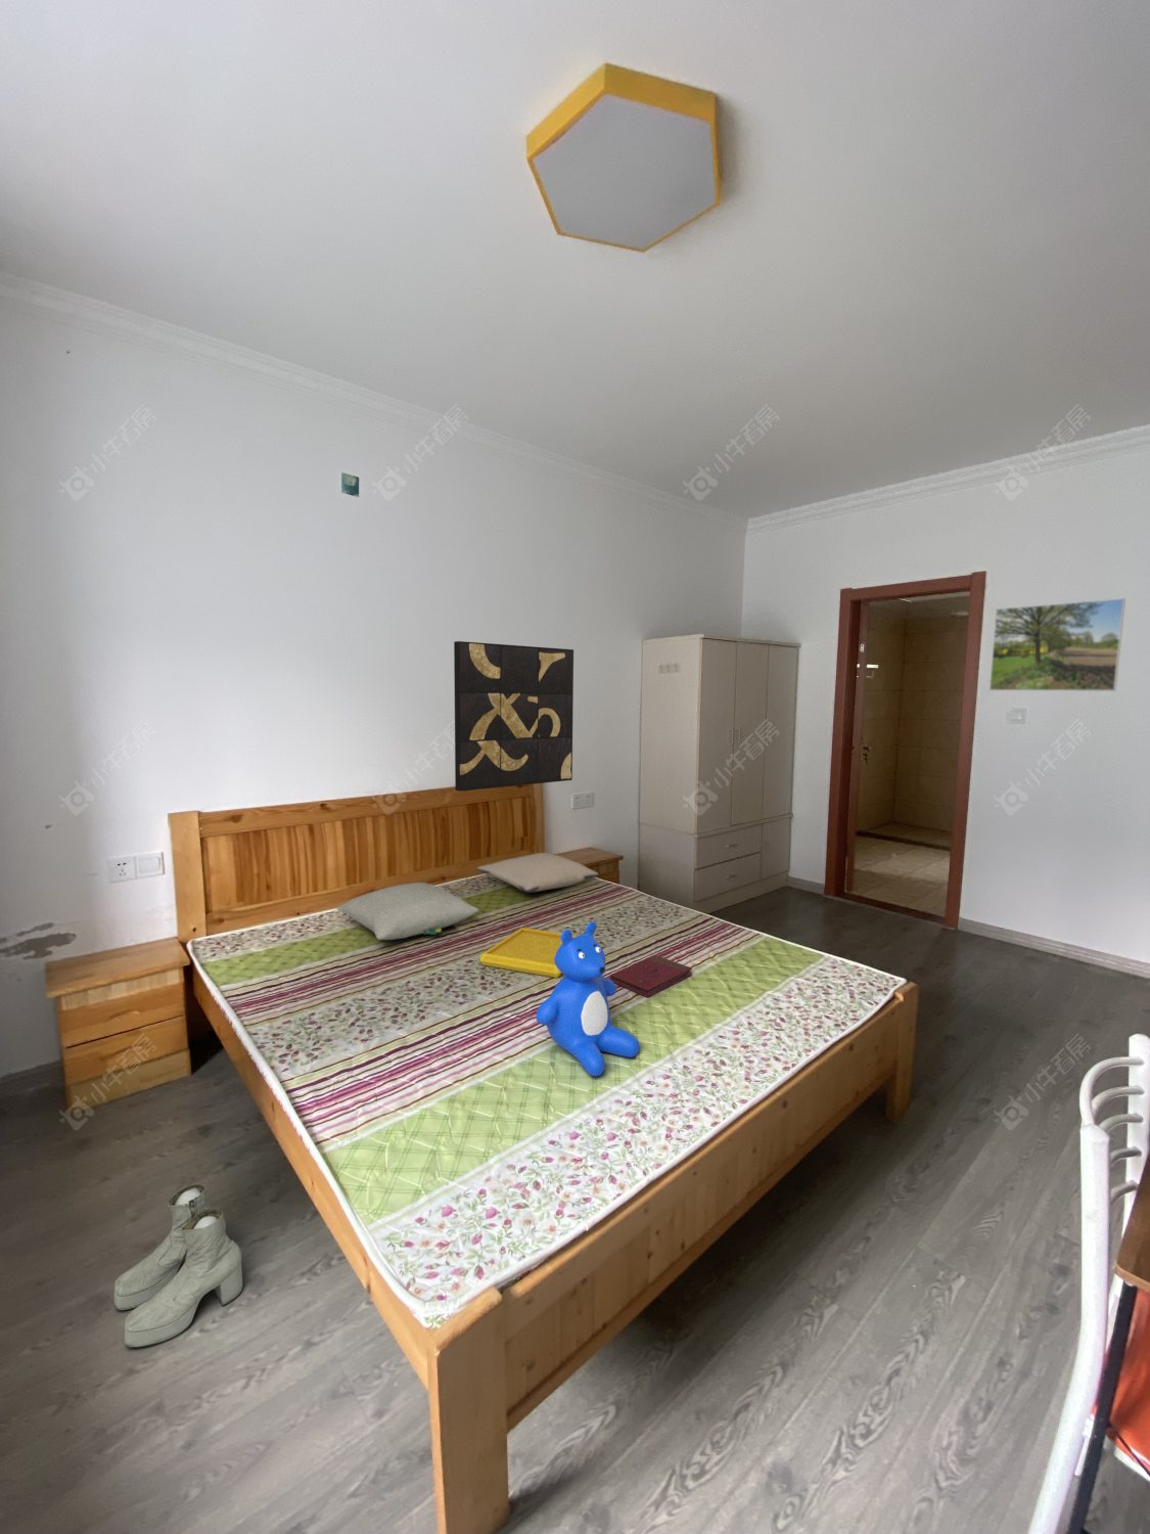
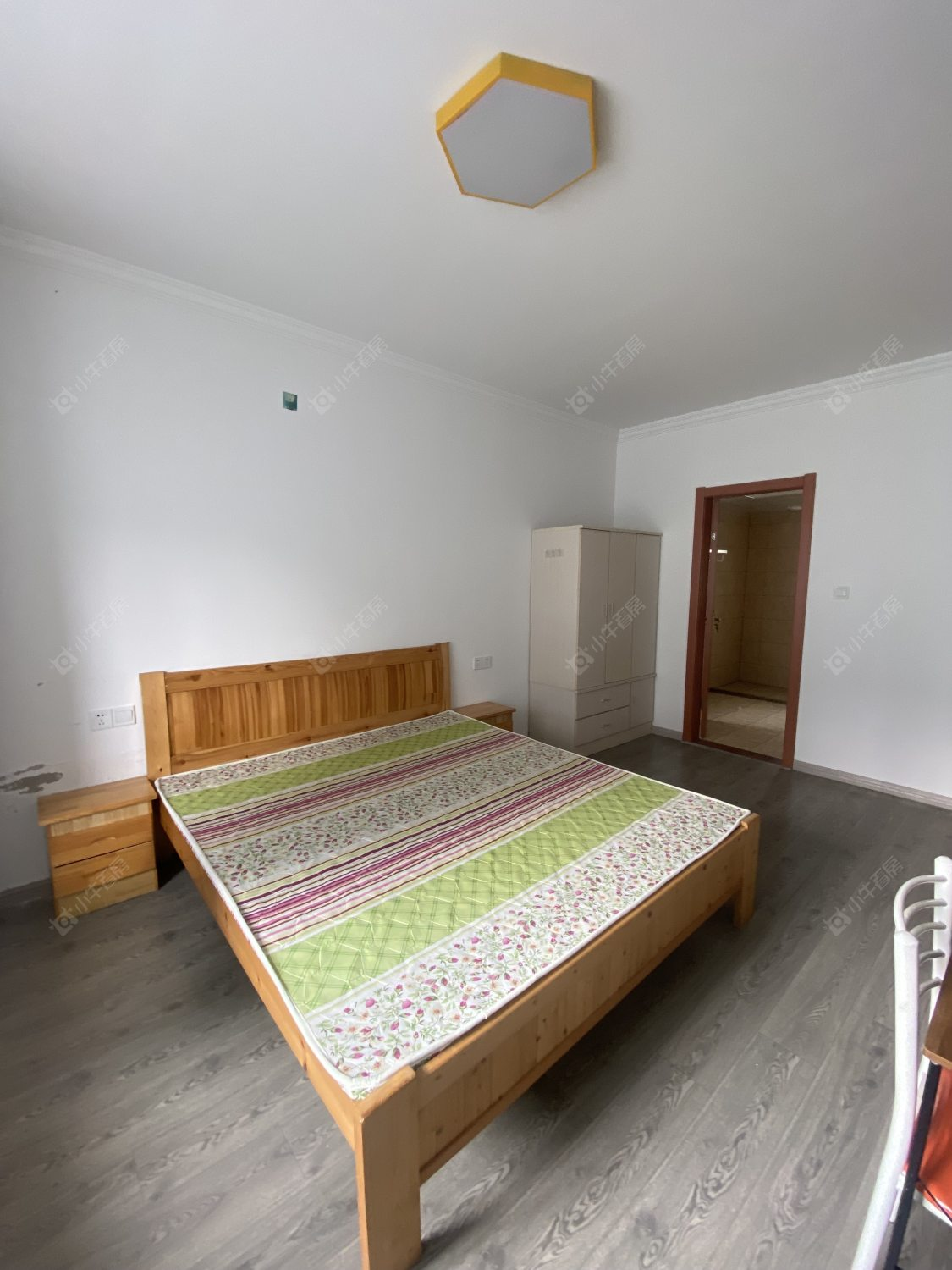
- book [609,954,693,998]
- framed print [988,597,1127,692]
- boots [114,1184,244,1349]
- wall art [453,640,575,792]
- pillow [475,852,599,894]
- serving tray [478,926,579,978]
- pillow [336,882,480,941]
- teddy bear [535,920,641,1077]
